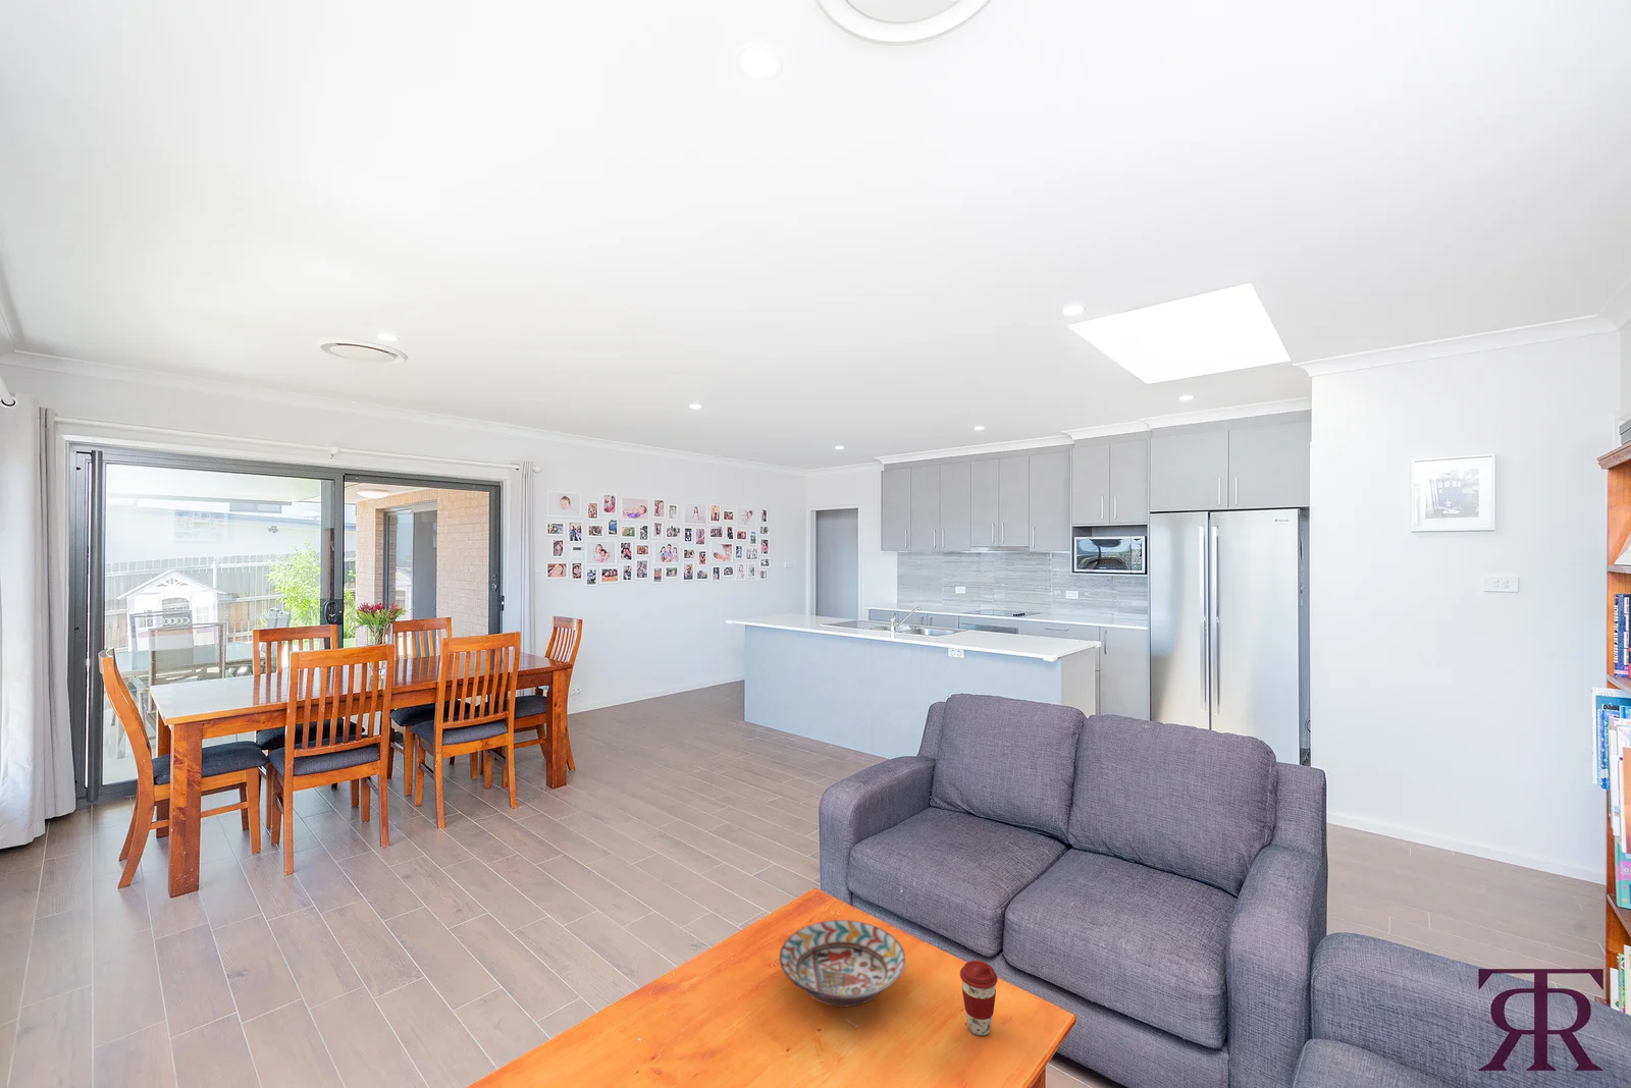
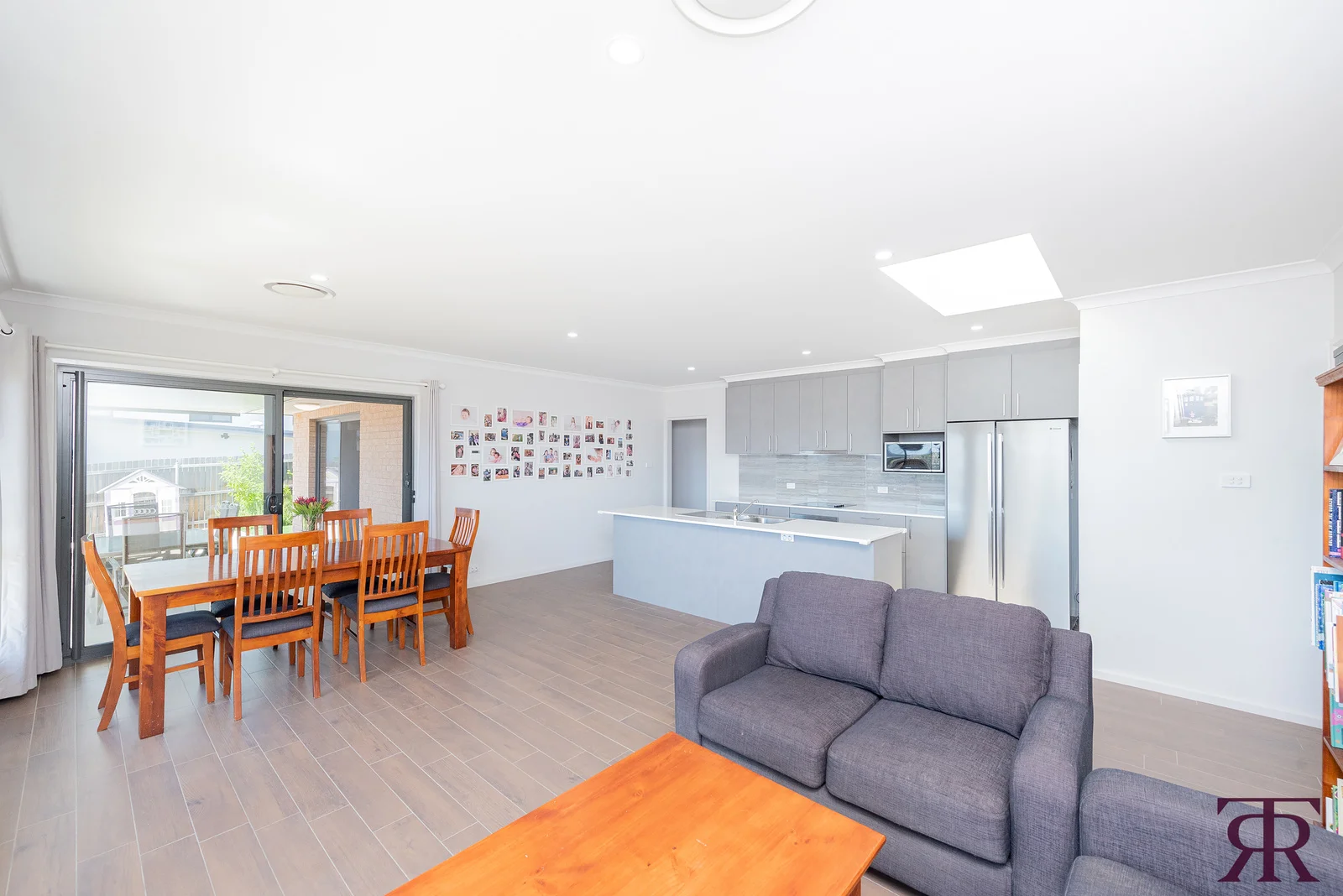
- decorative bowl [778,919,906,1009]
- coffee cup [959,959,999,1036]
